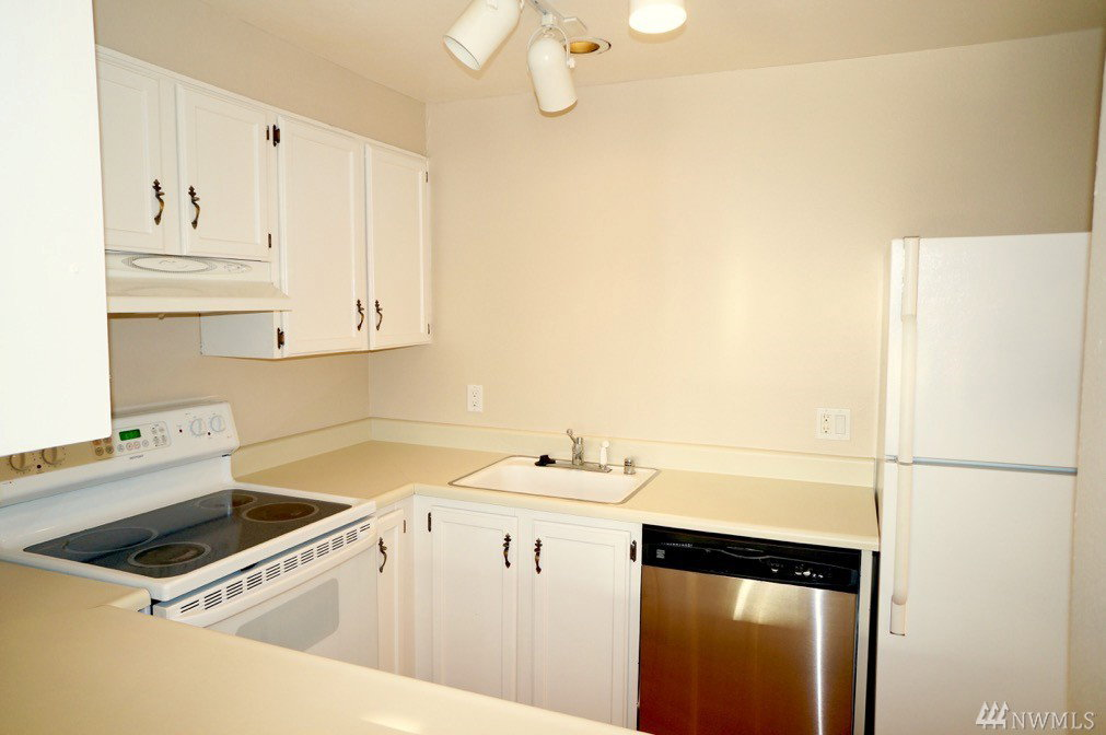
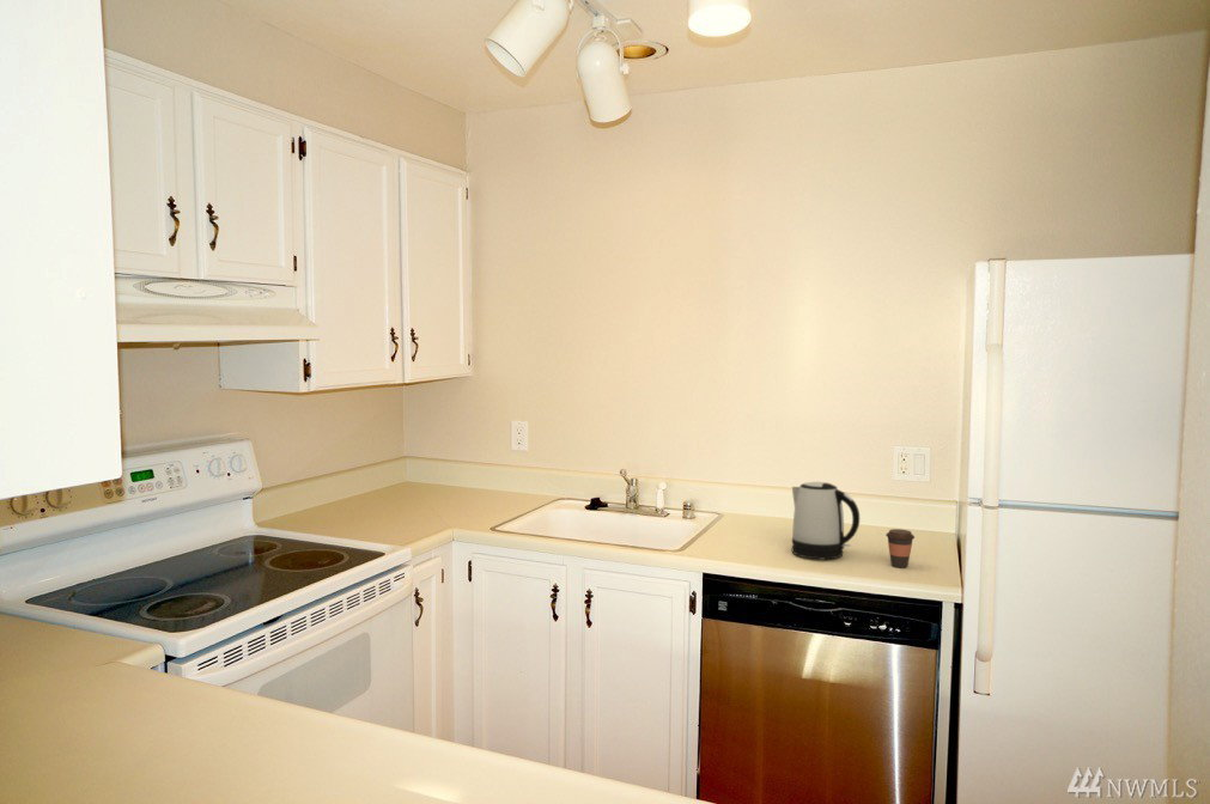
+ kettle [791,481,861,561]
+ coffee cup [884,528,916,568]
